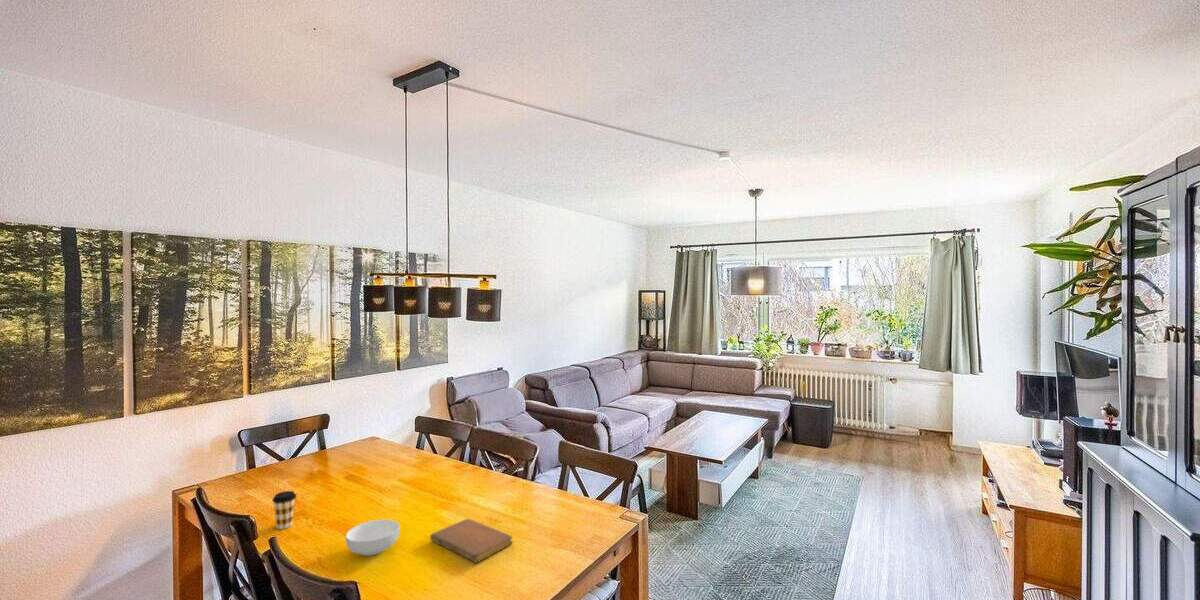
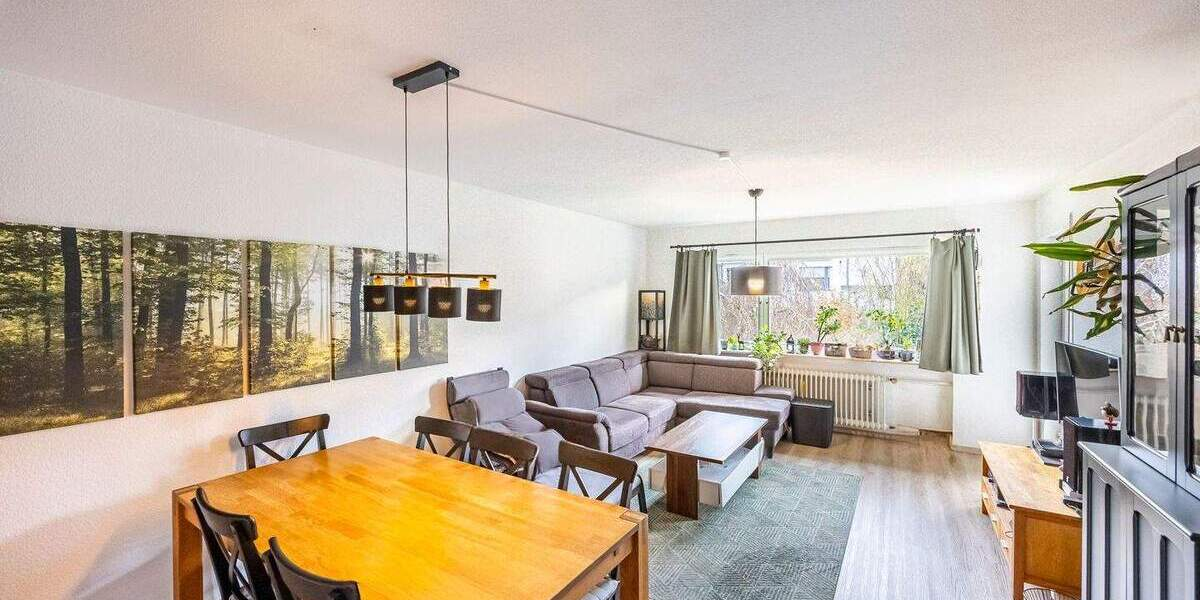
- cereal bowl [345,519,401,557]
- notebook [429,518,514,563]
- coffee cup [271,490,298,530]
